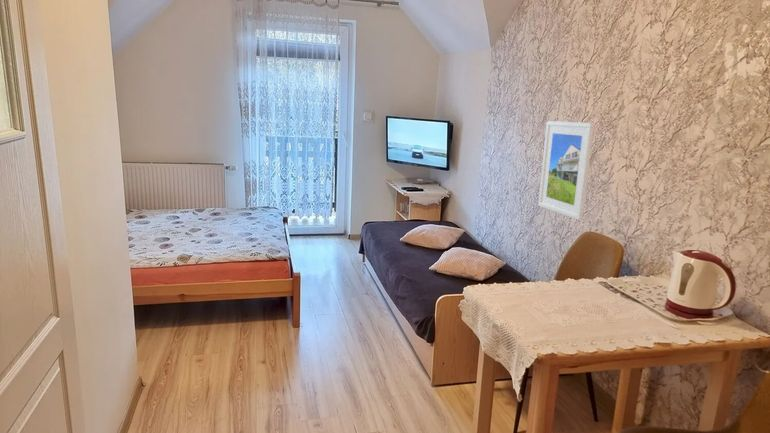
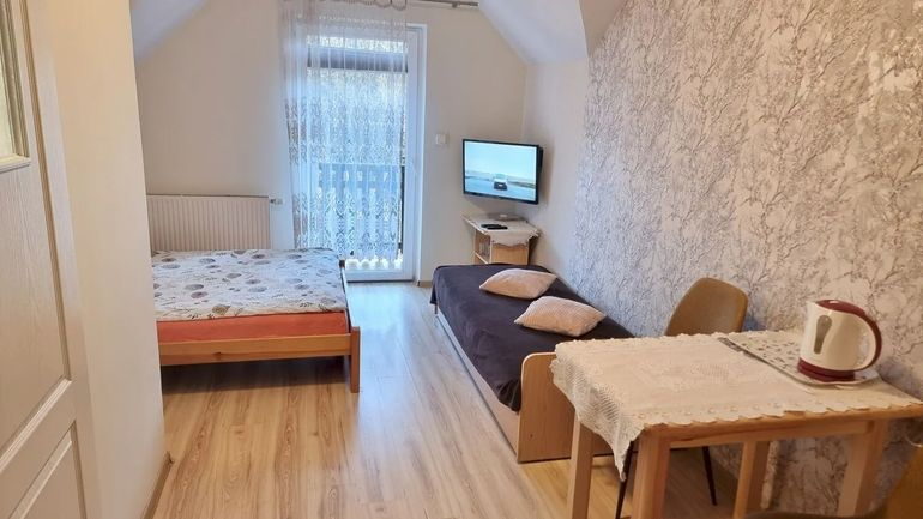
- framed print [538,120,595,221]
